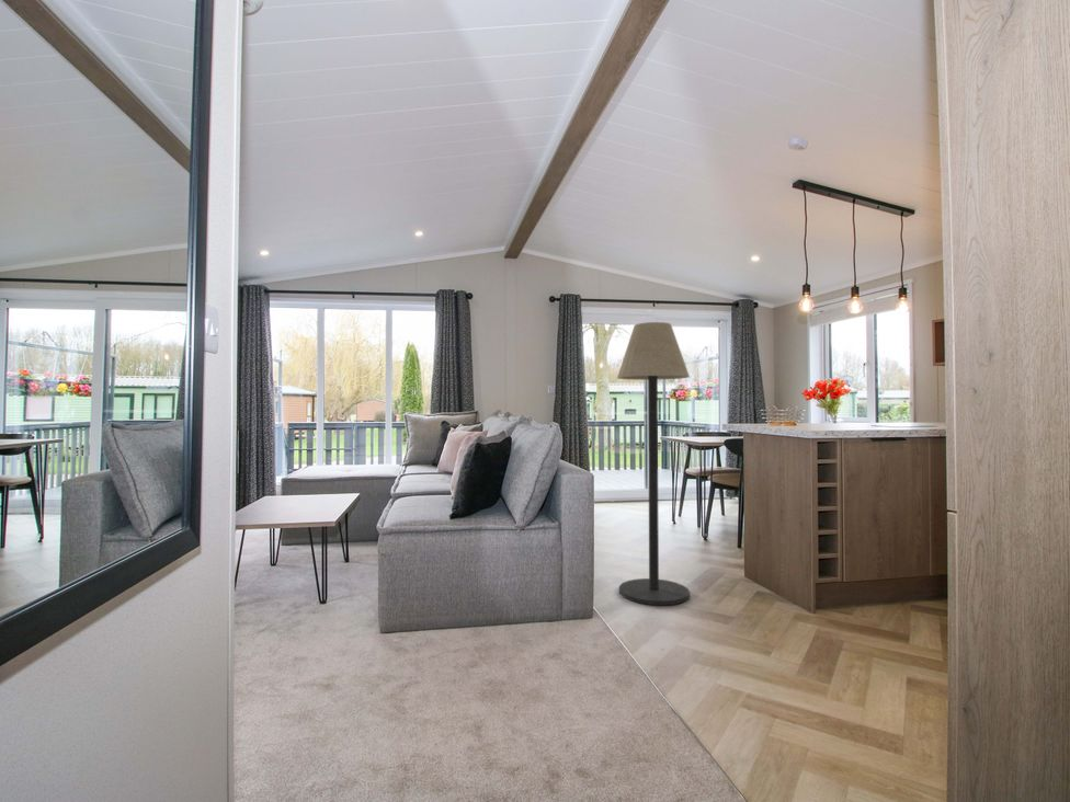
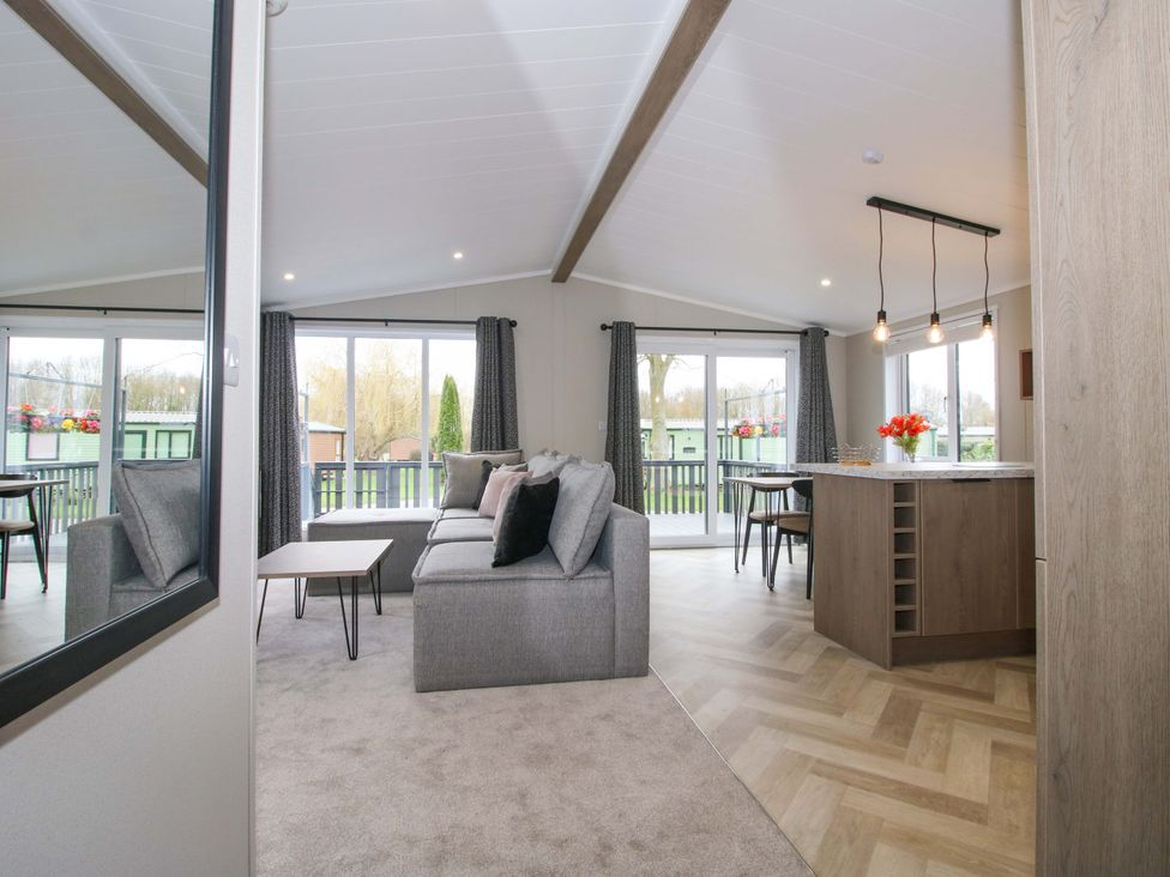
- floor lamp [616,321,691,606]
